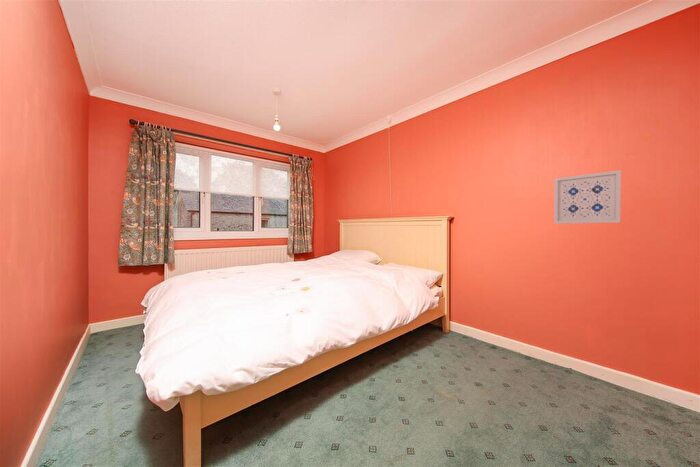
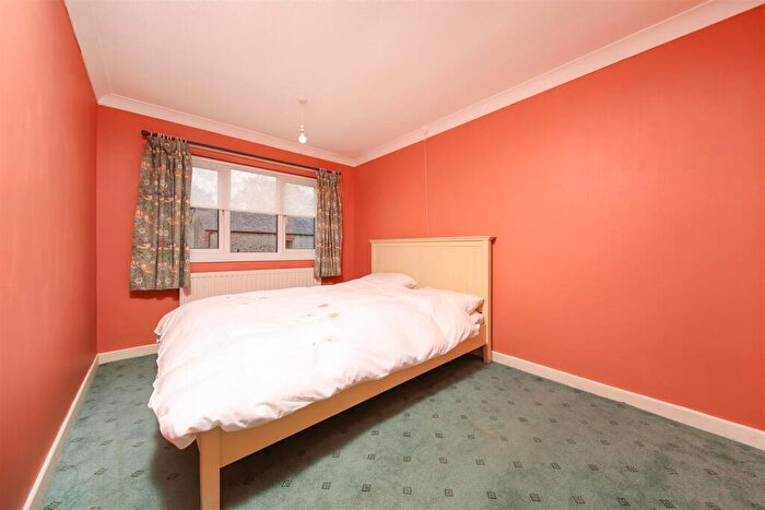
- wall art [553,169,622,225]
